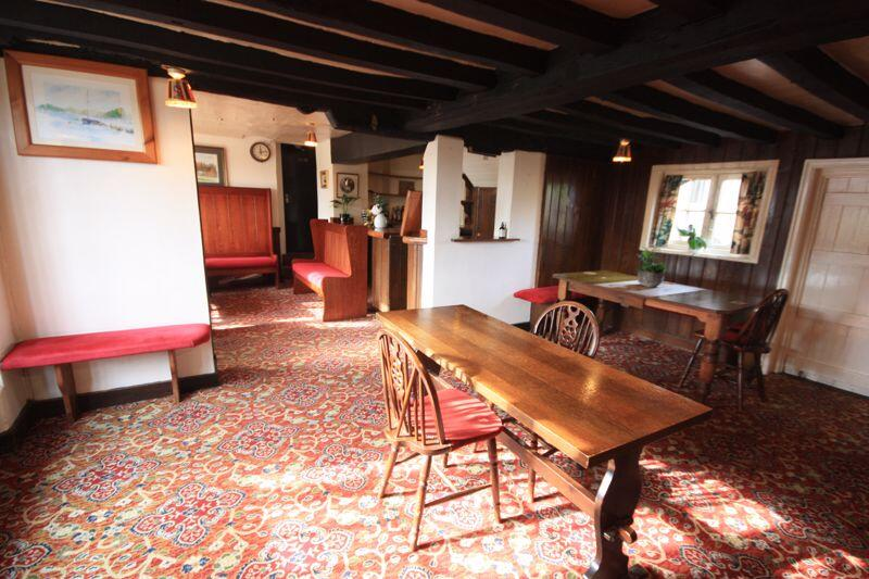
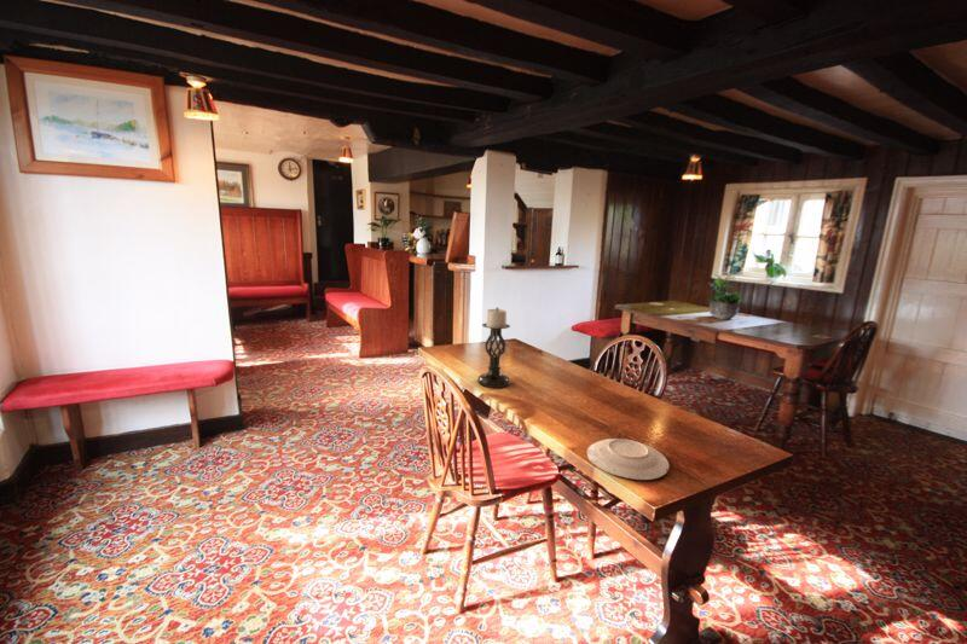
+ plate [586,437,671,481]
+ candle holder [476,306,511,389]
